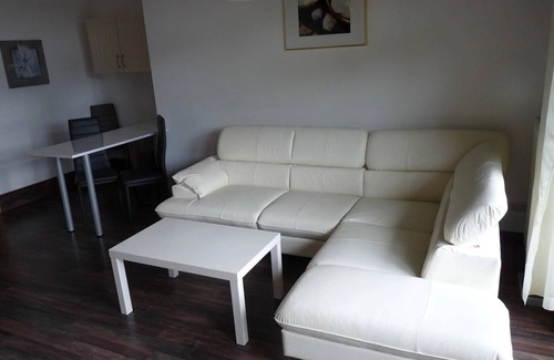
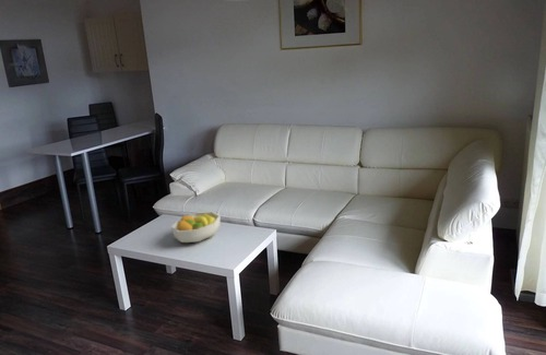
+ fruit bowl [170,211,222,244]
